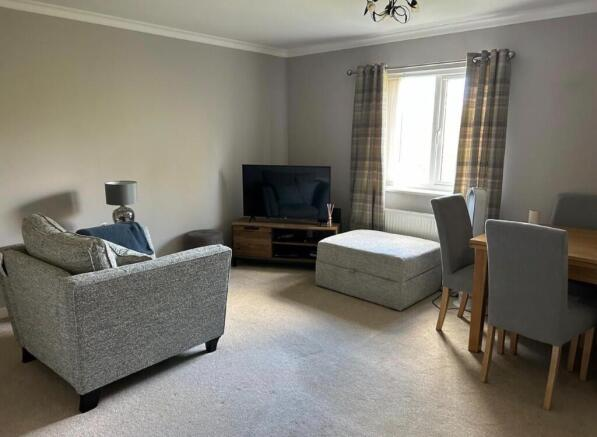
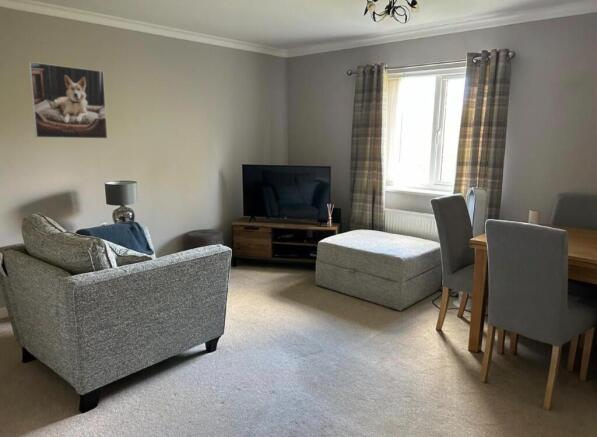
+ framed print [28,61,108,140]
